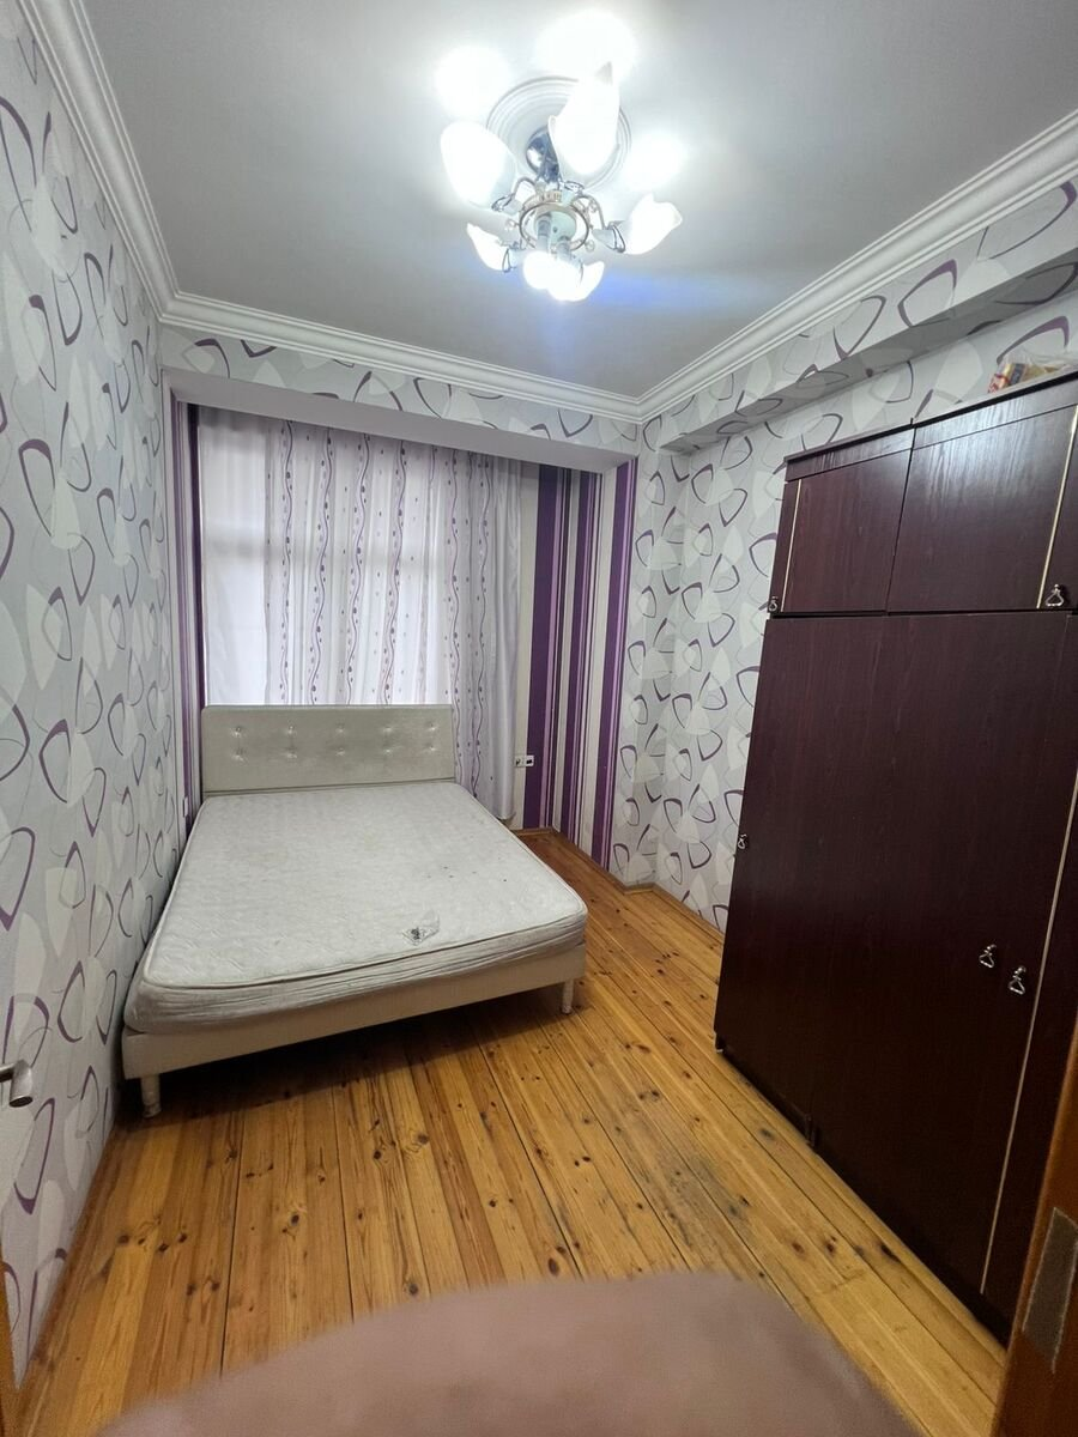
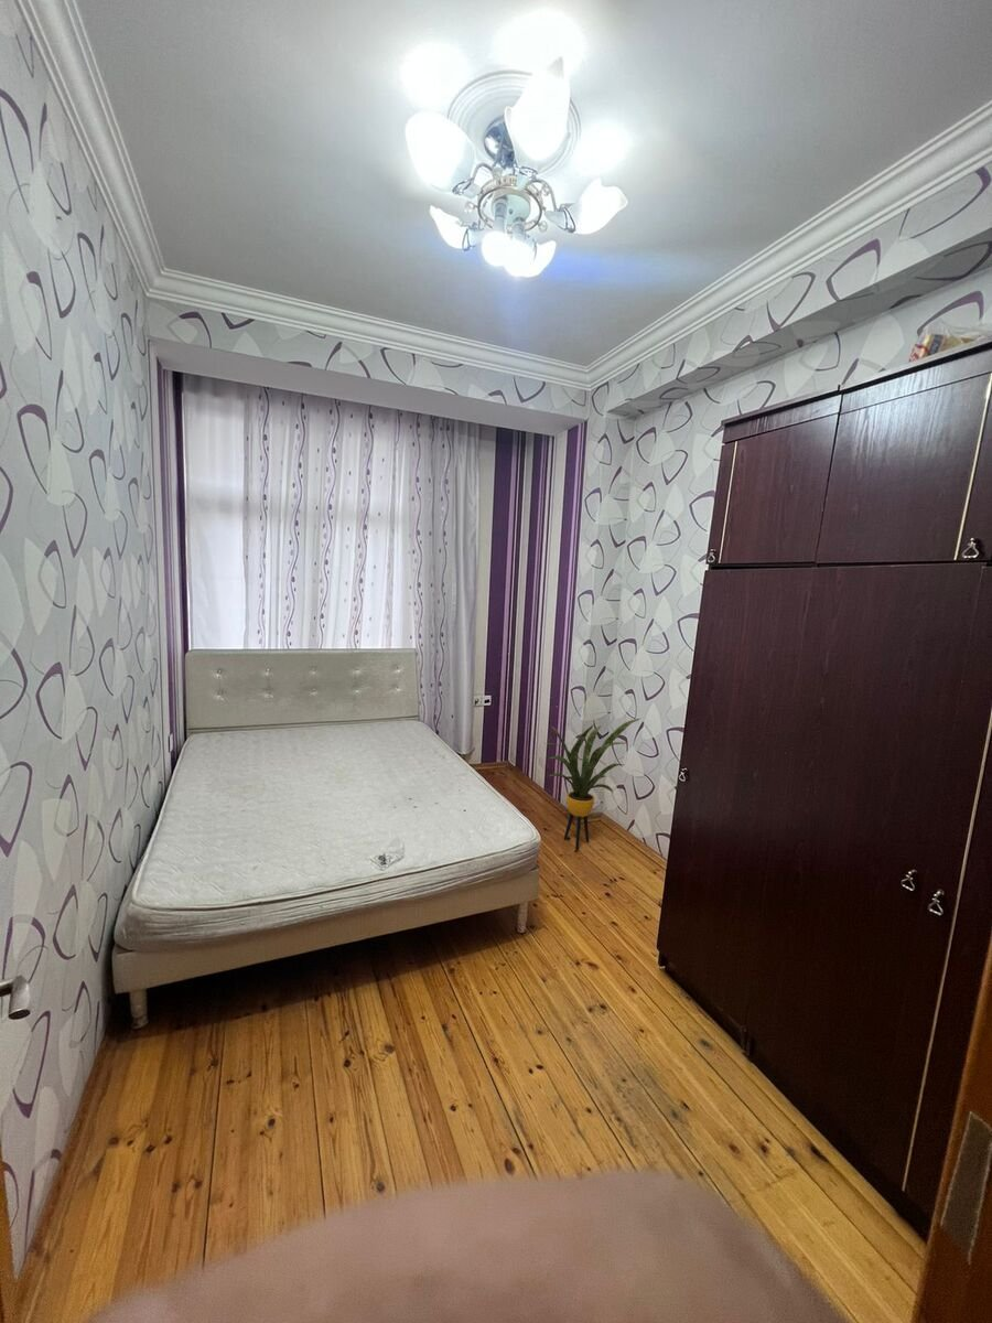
+ house plant [544,718,640,851]
